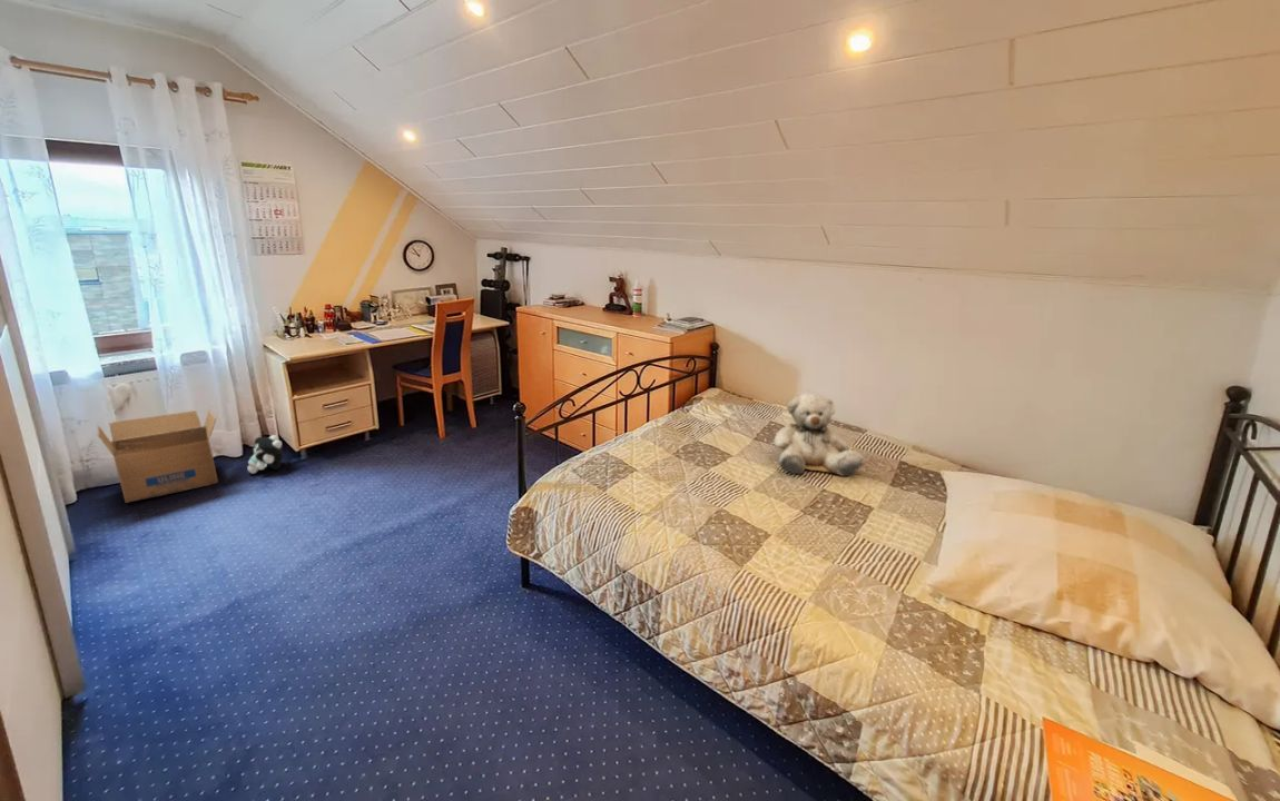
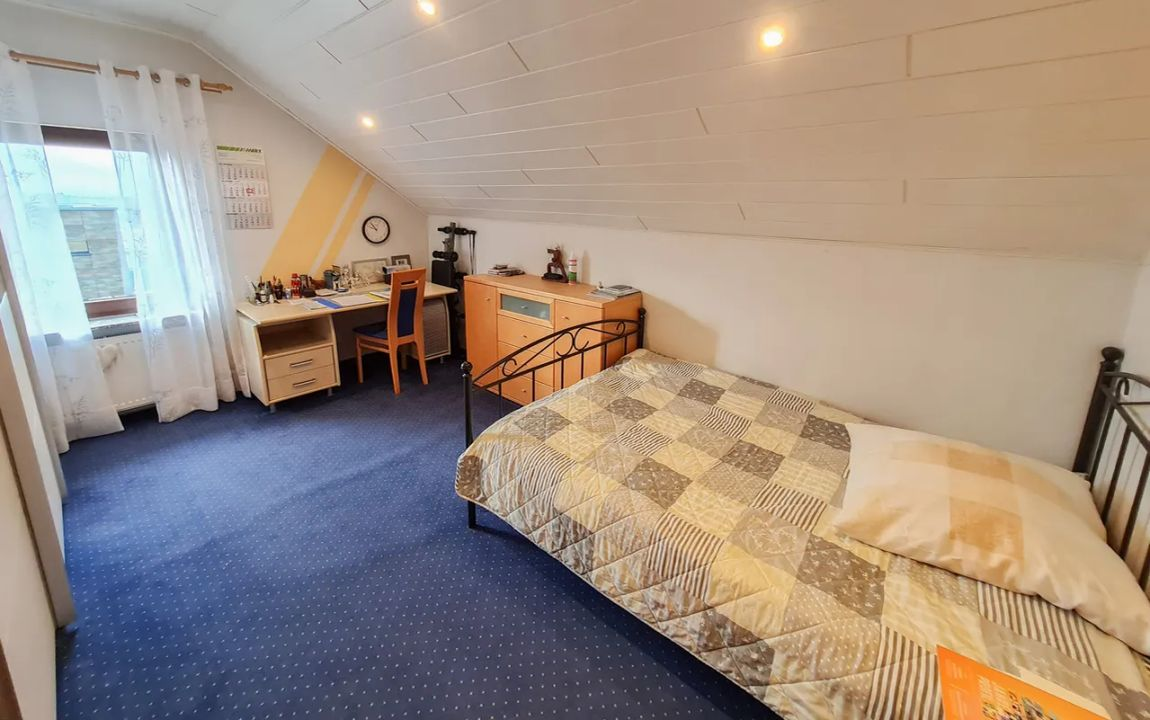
- teddy bear [772,390,865,477]
- cardboard box [96,409,219,504]
- plush toy [246,434,284,475]
